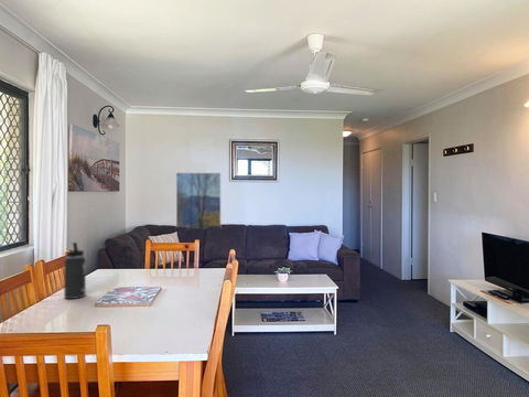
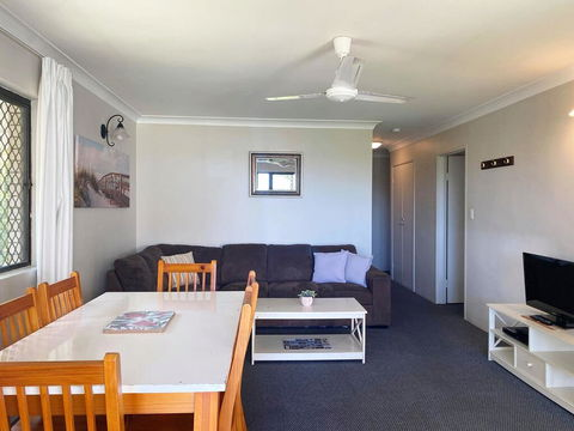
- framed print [175,172,222,230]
- thermos bottle [63,242,87,300]
